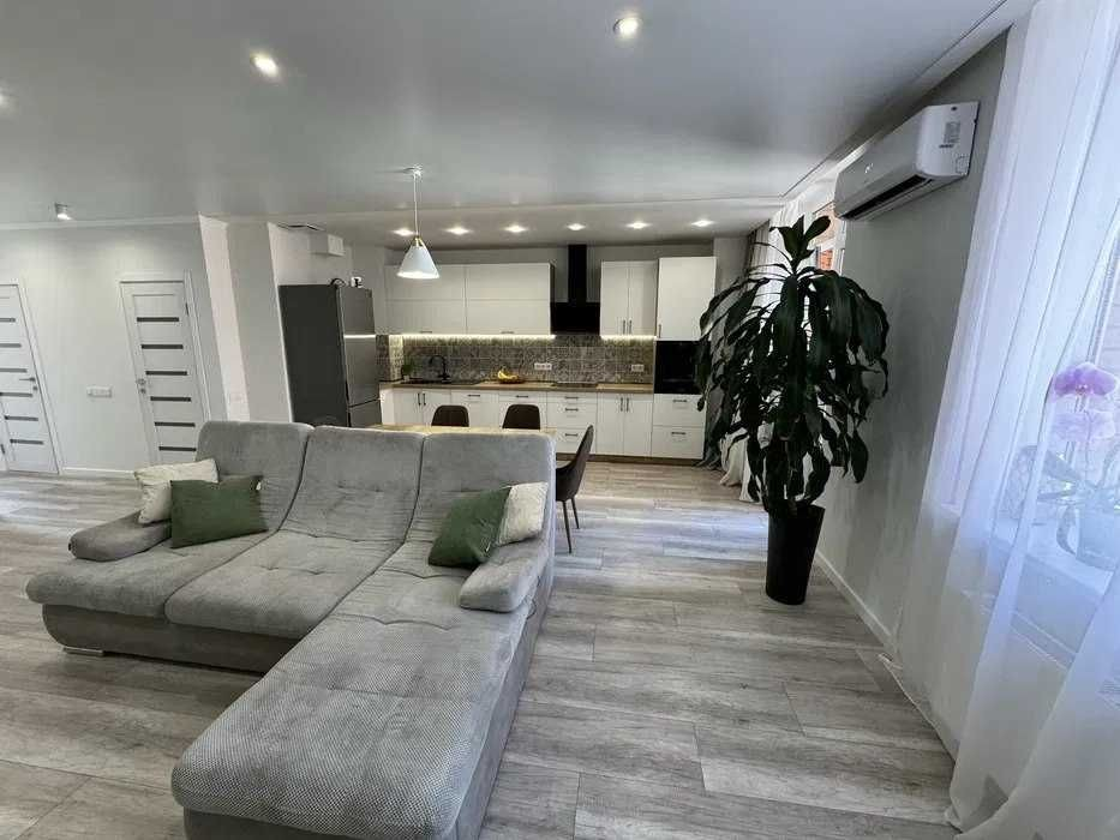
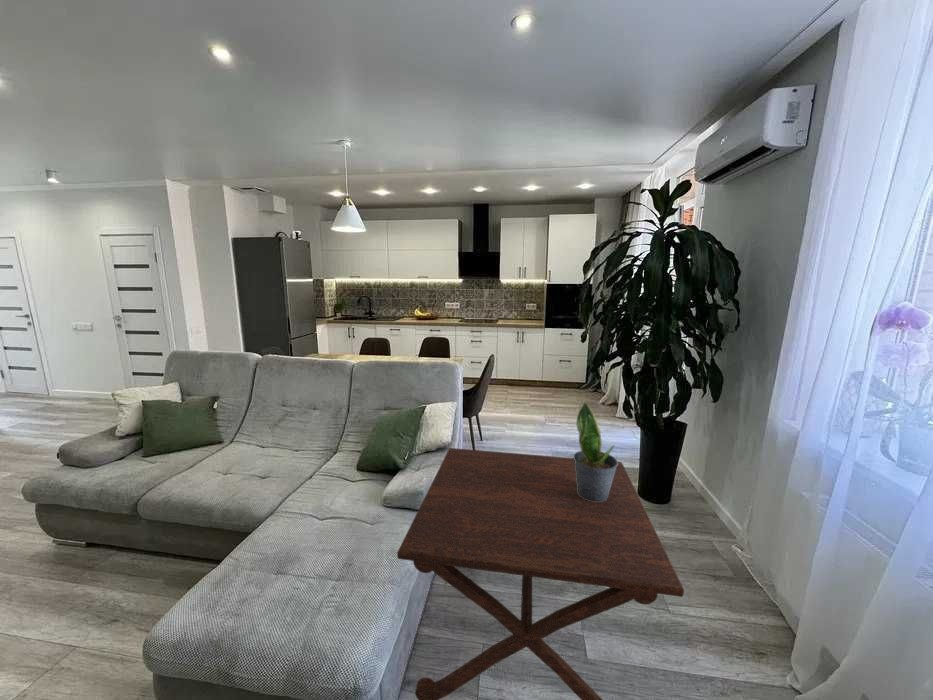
+ potted plant [573,401,619,502]
+ side table [396,447,685,700]
